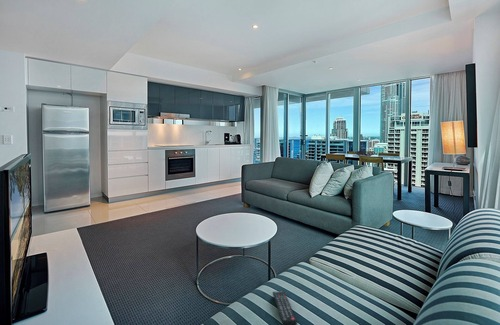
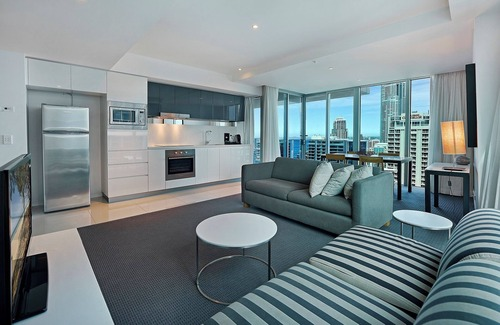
- remote control [271,290,298,325]
